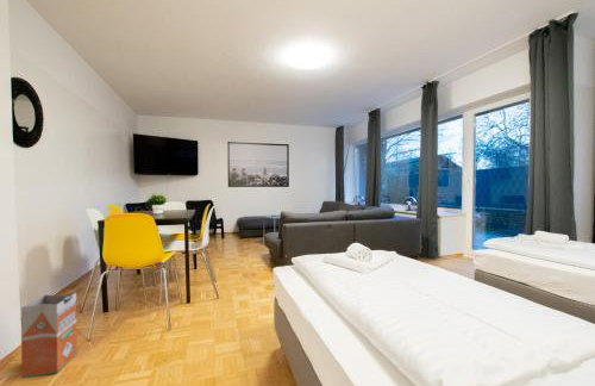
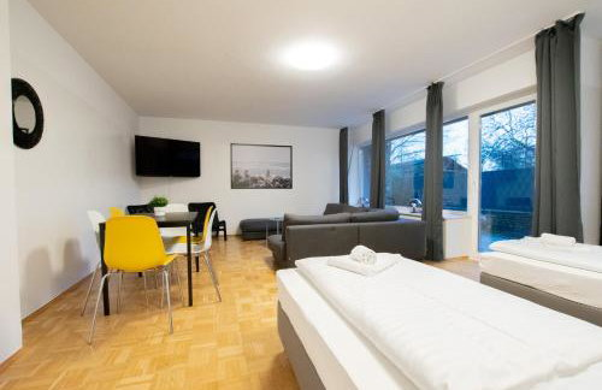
- waste bin [20,292,79,379]
